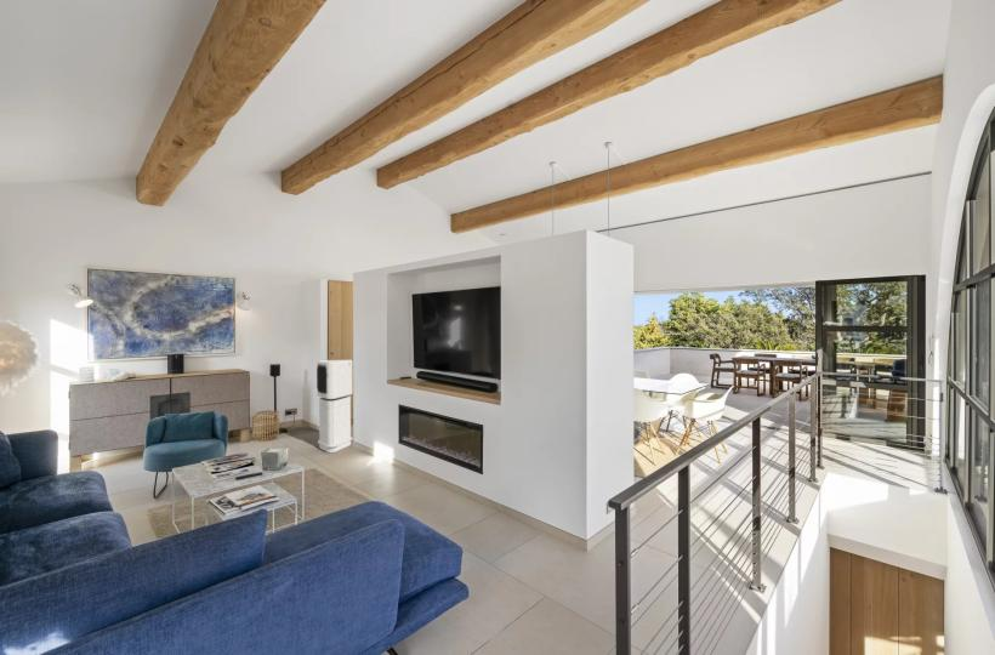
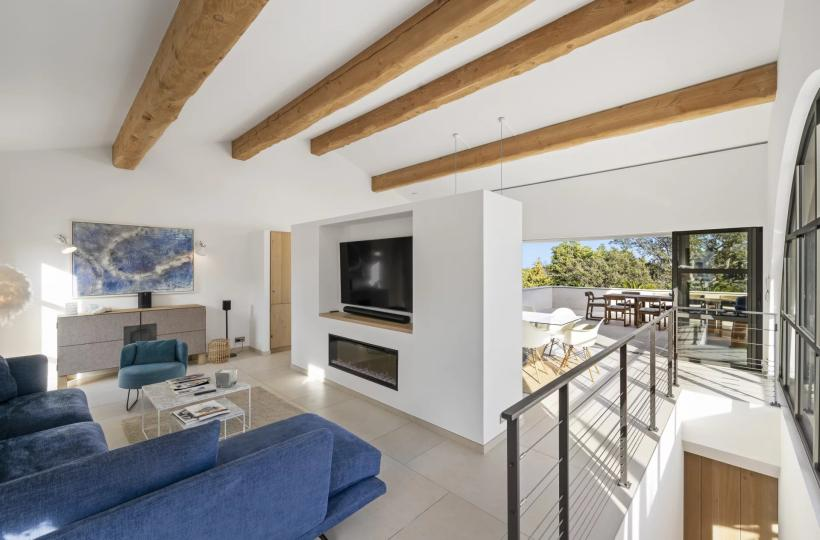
- air purifier [315,359,354,454]
